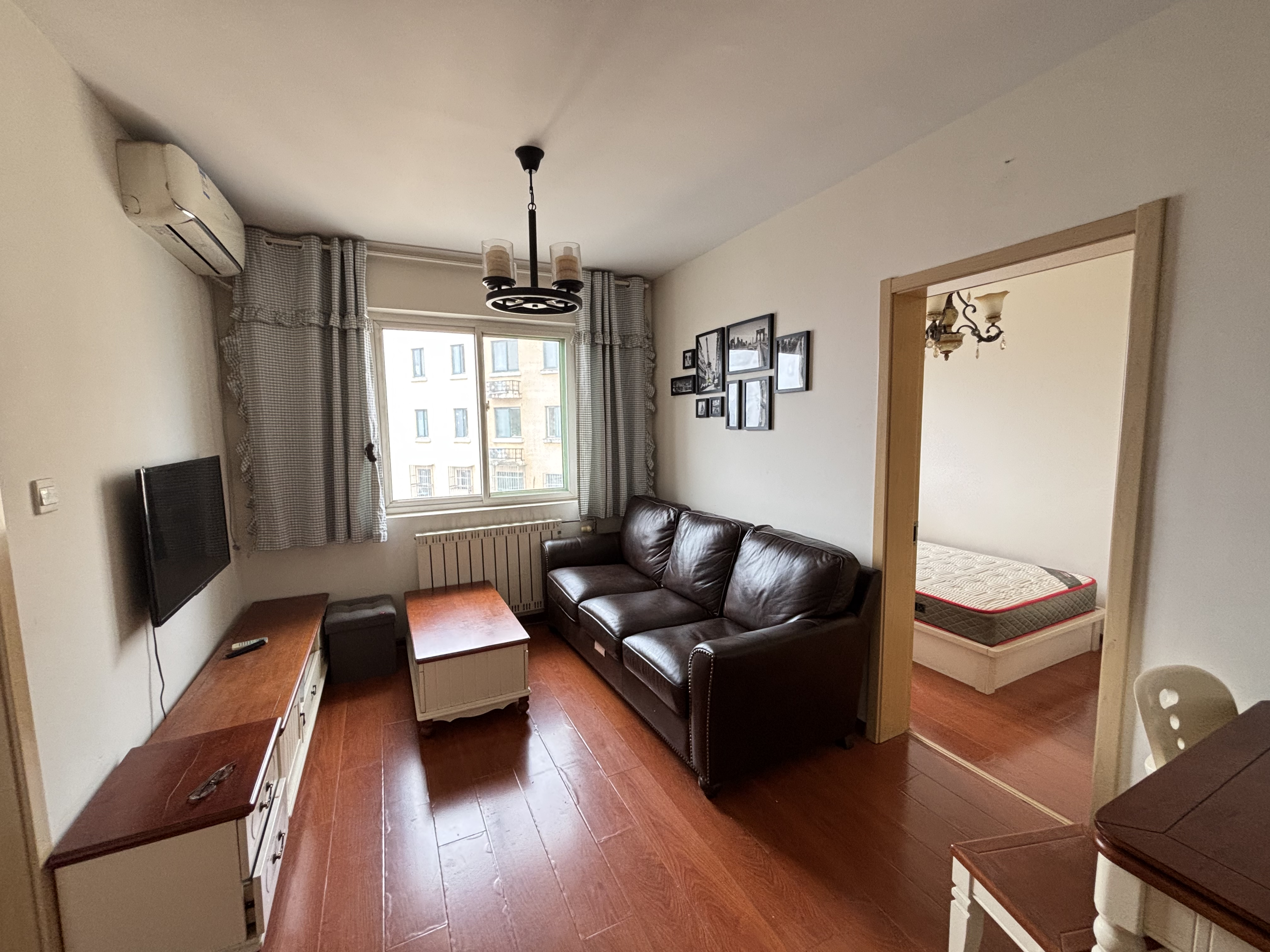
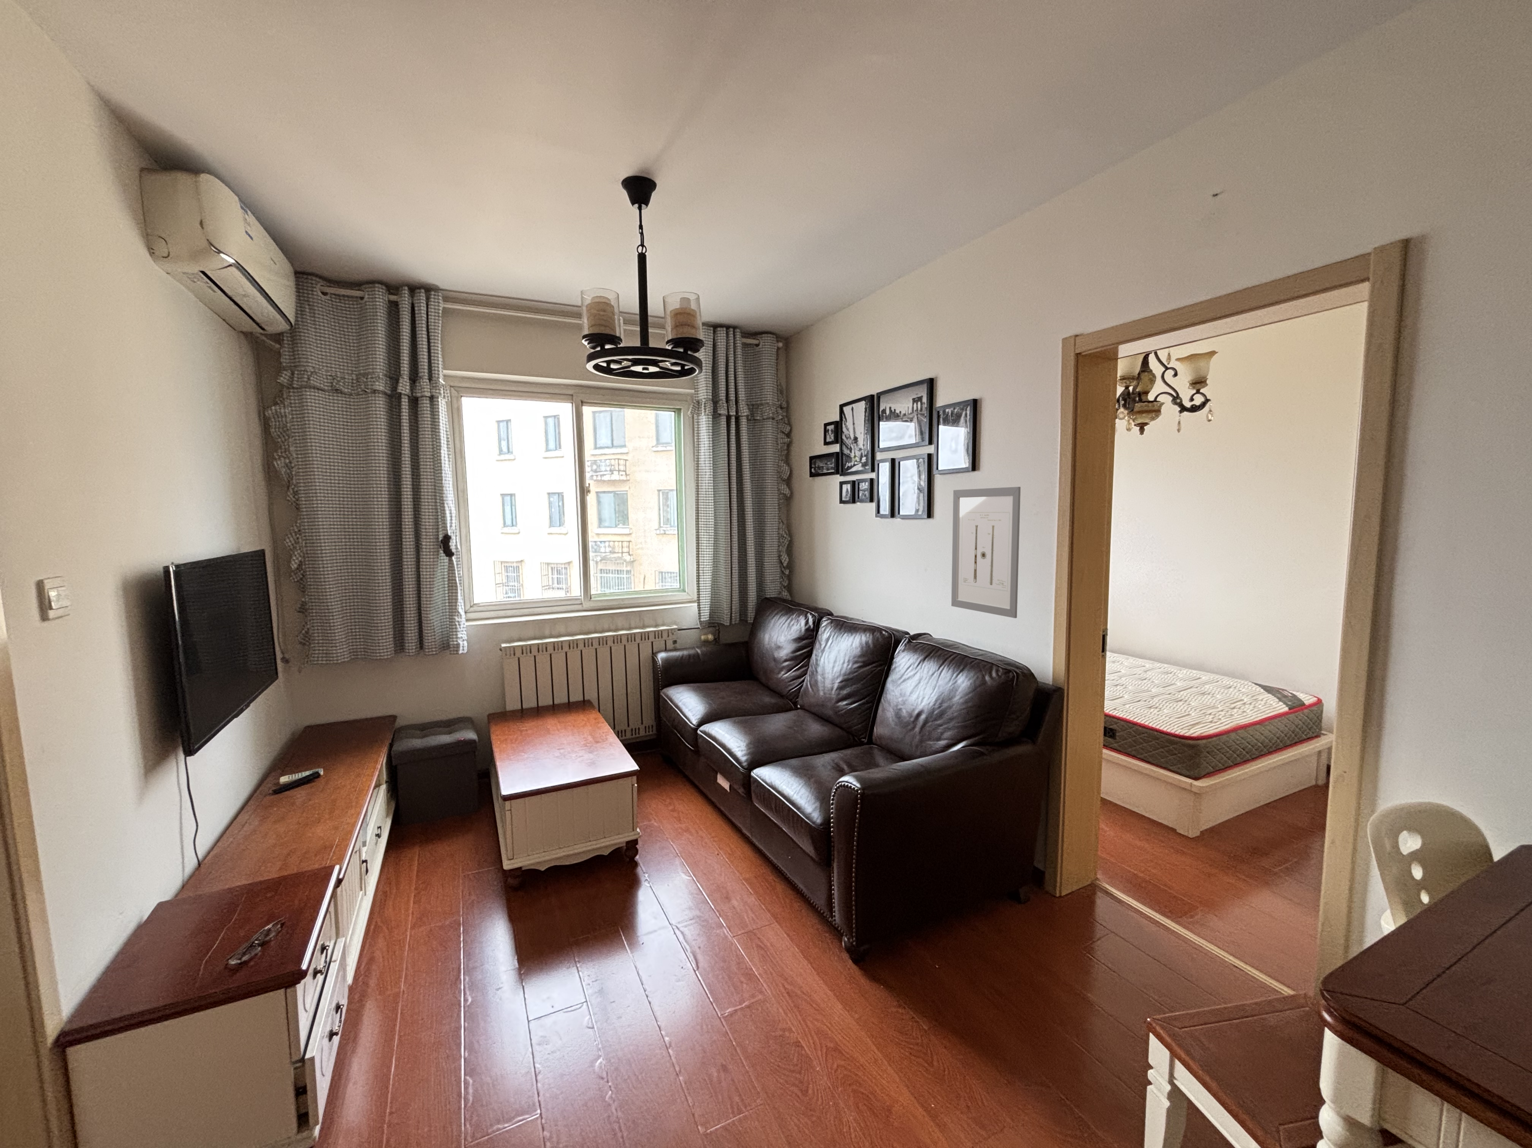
+ wall art [951,486,1021,619]
